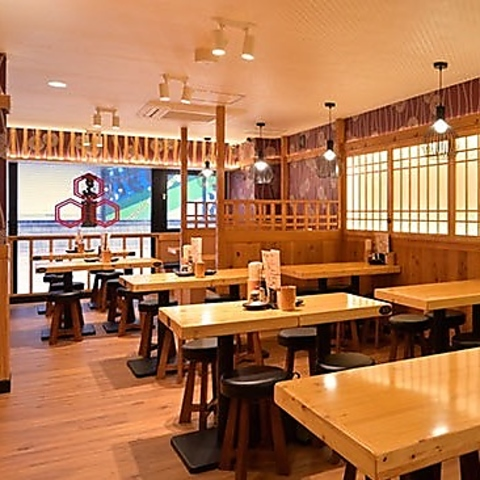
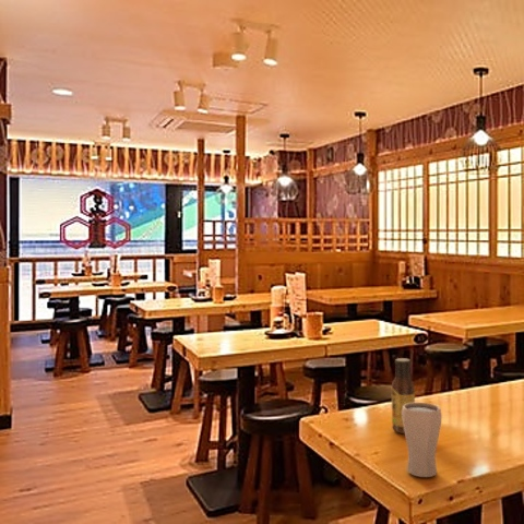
+ sauce bottle [391,357,416,434]
+ drinking glass [402,402,442,478]
